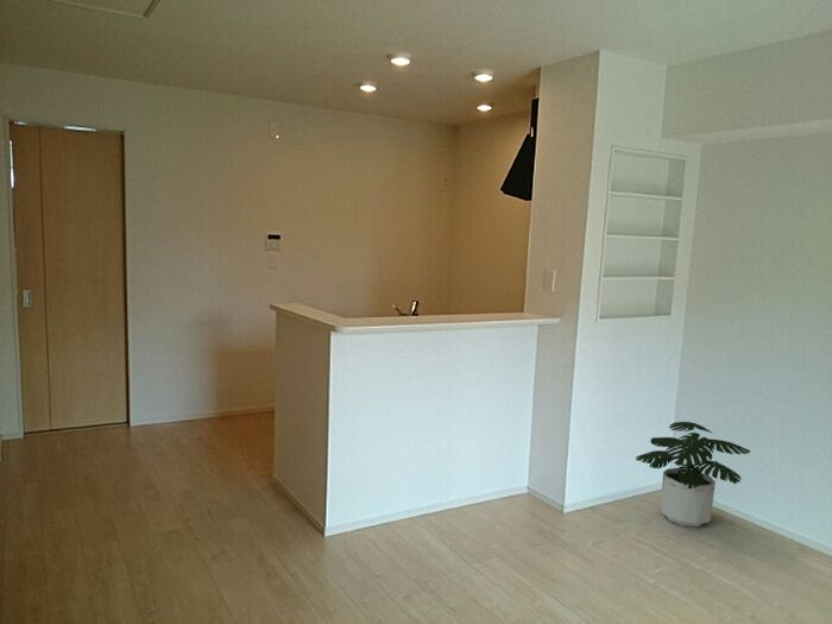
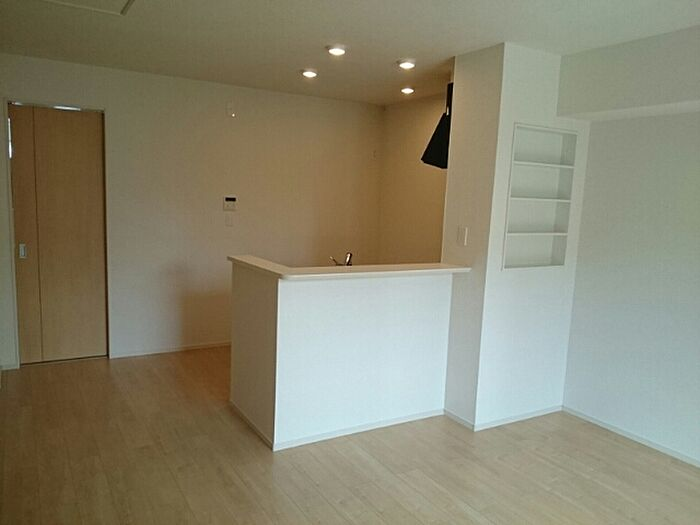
- potted plant [635,421,751,528]
